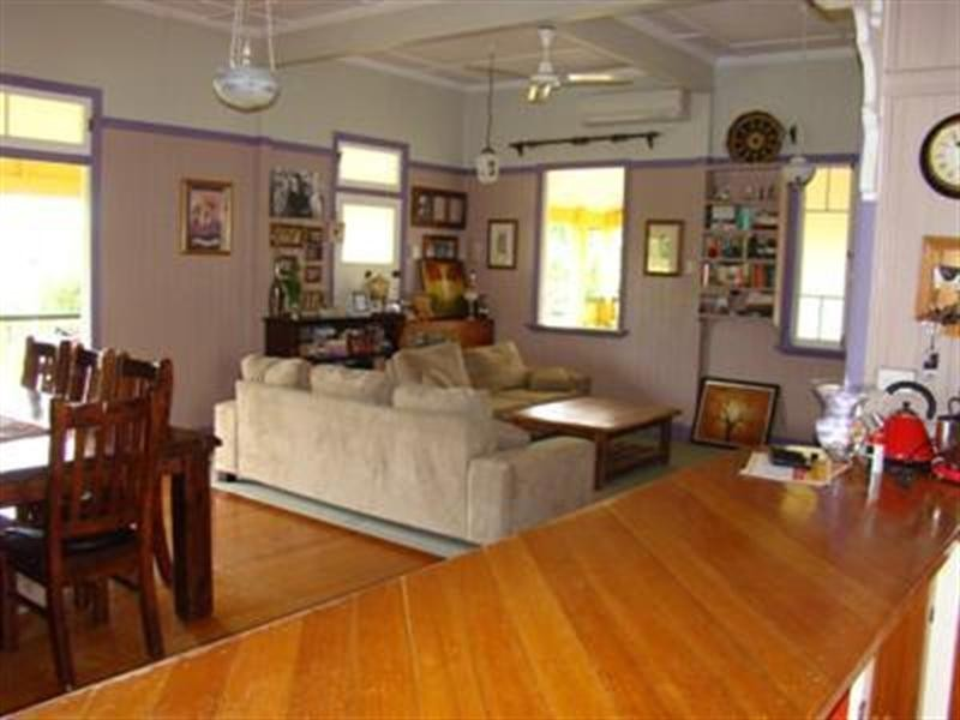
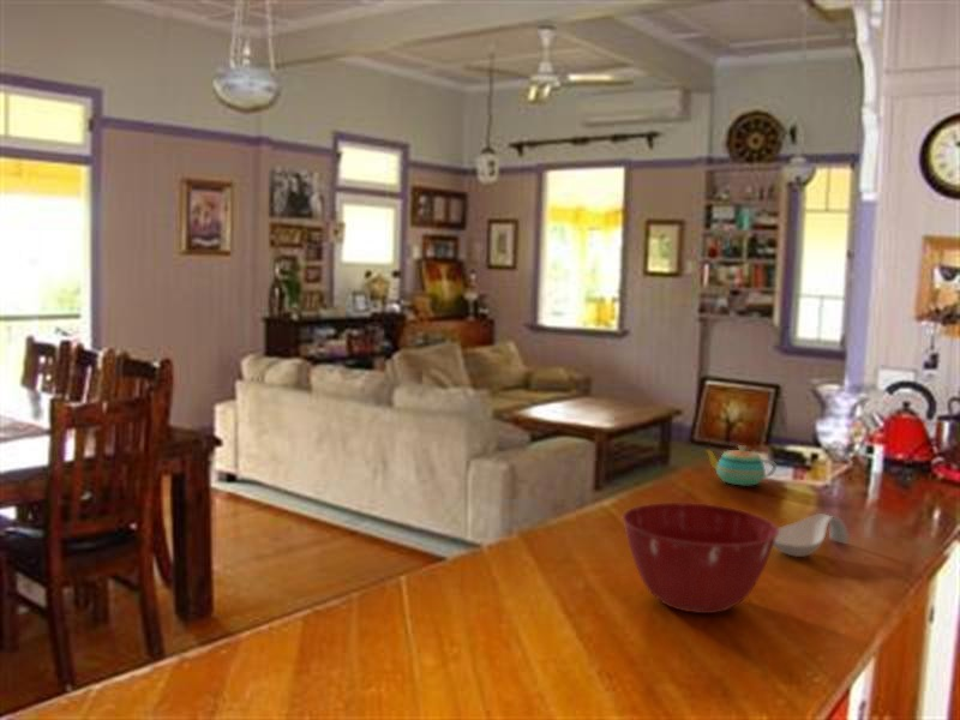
+ mixing bowl [622,502,779,614]
+ spoon rest [773,512,850,558]
+ teapot [702,444,778,486]
